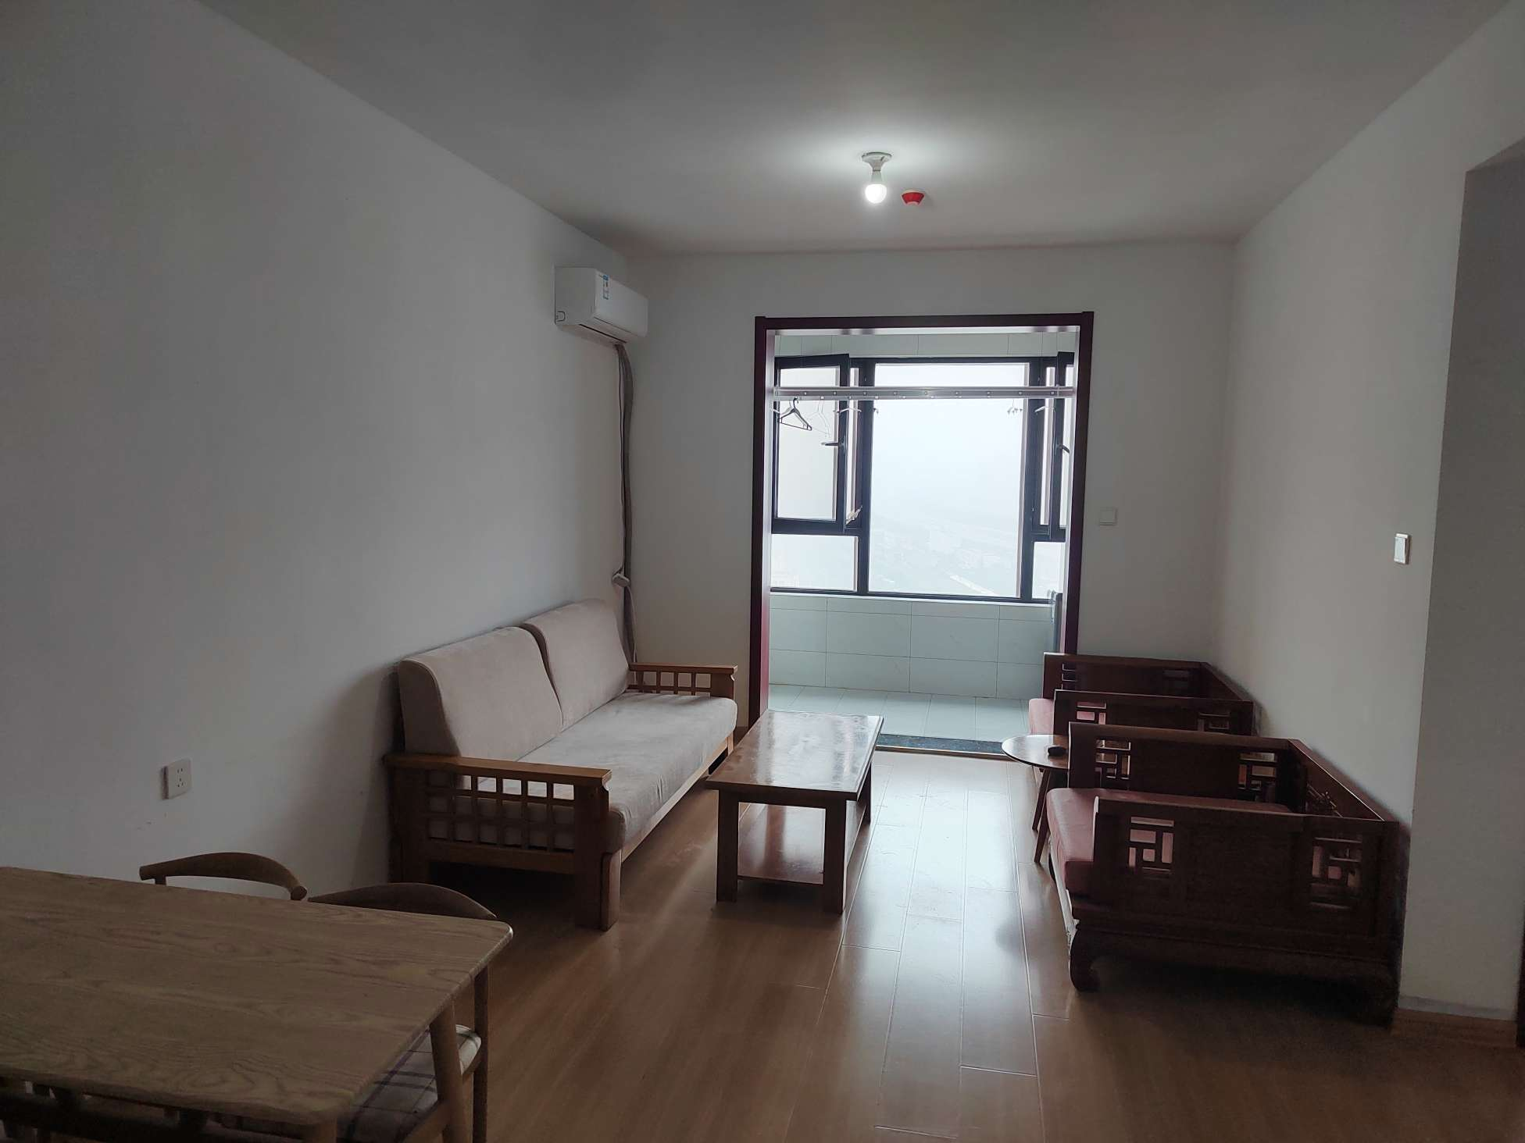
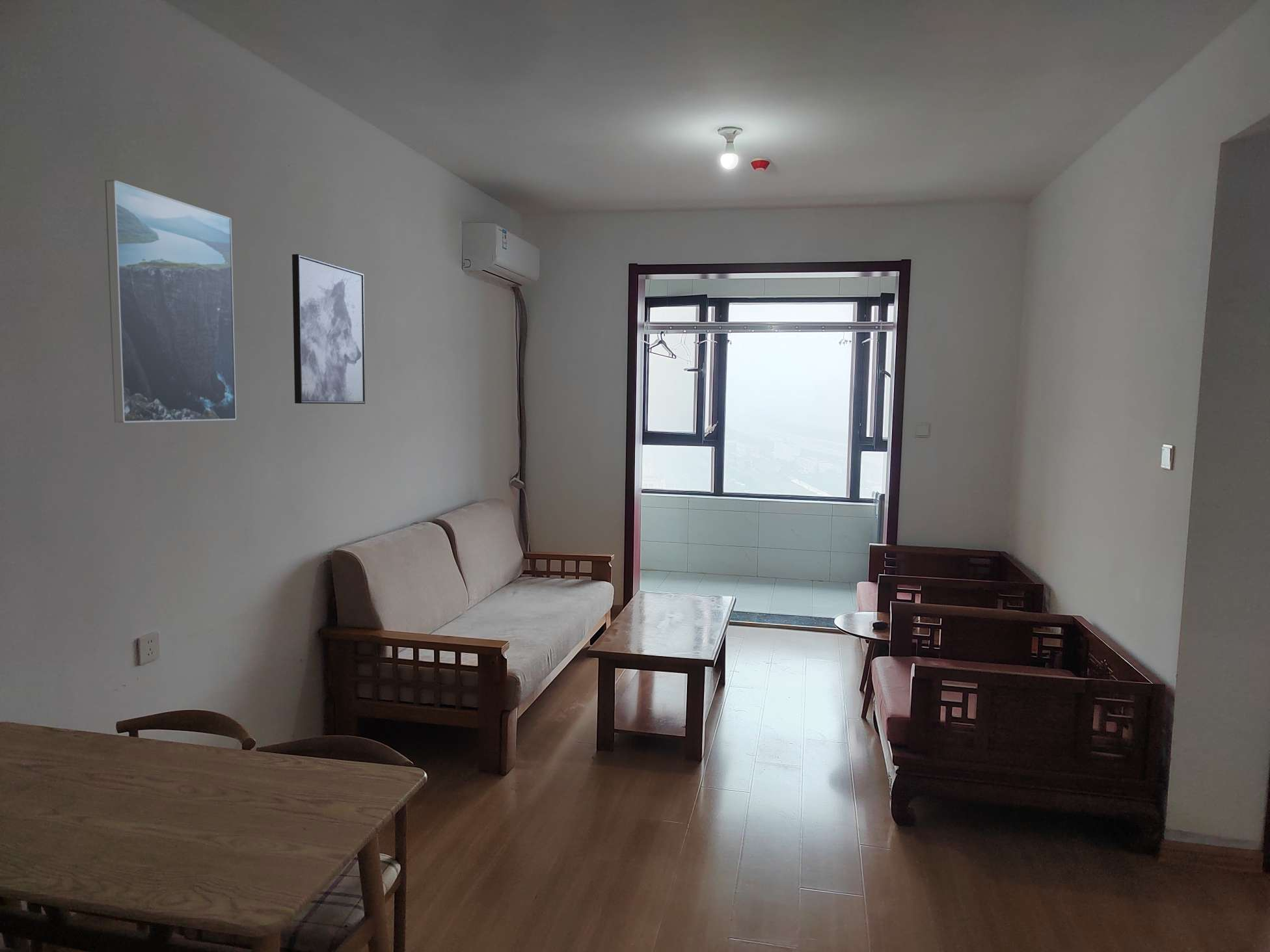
+ wall art [291,254,366,404]
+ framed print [104,179,237,423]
